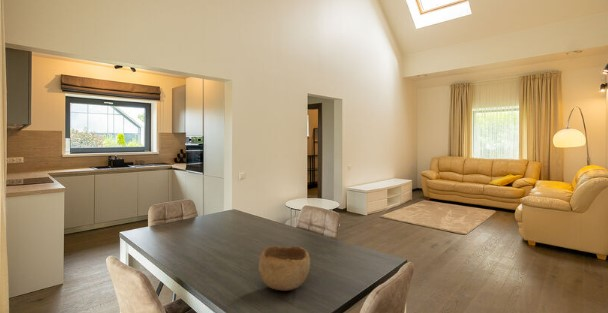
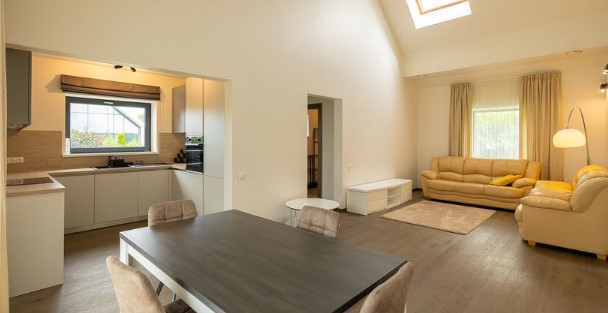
- bowl [258,245,311,292]
